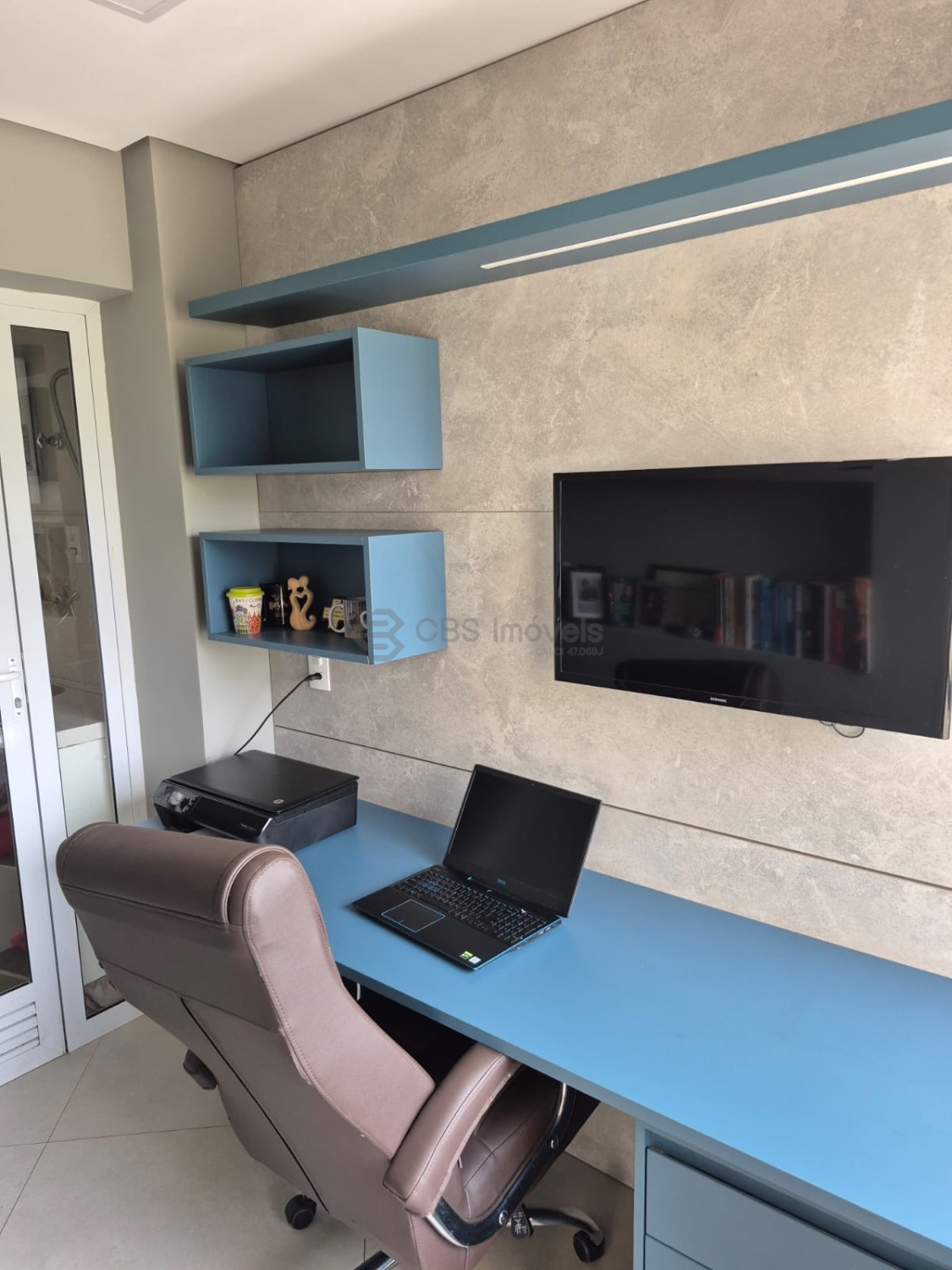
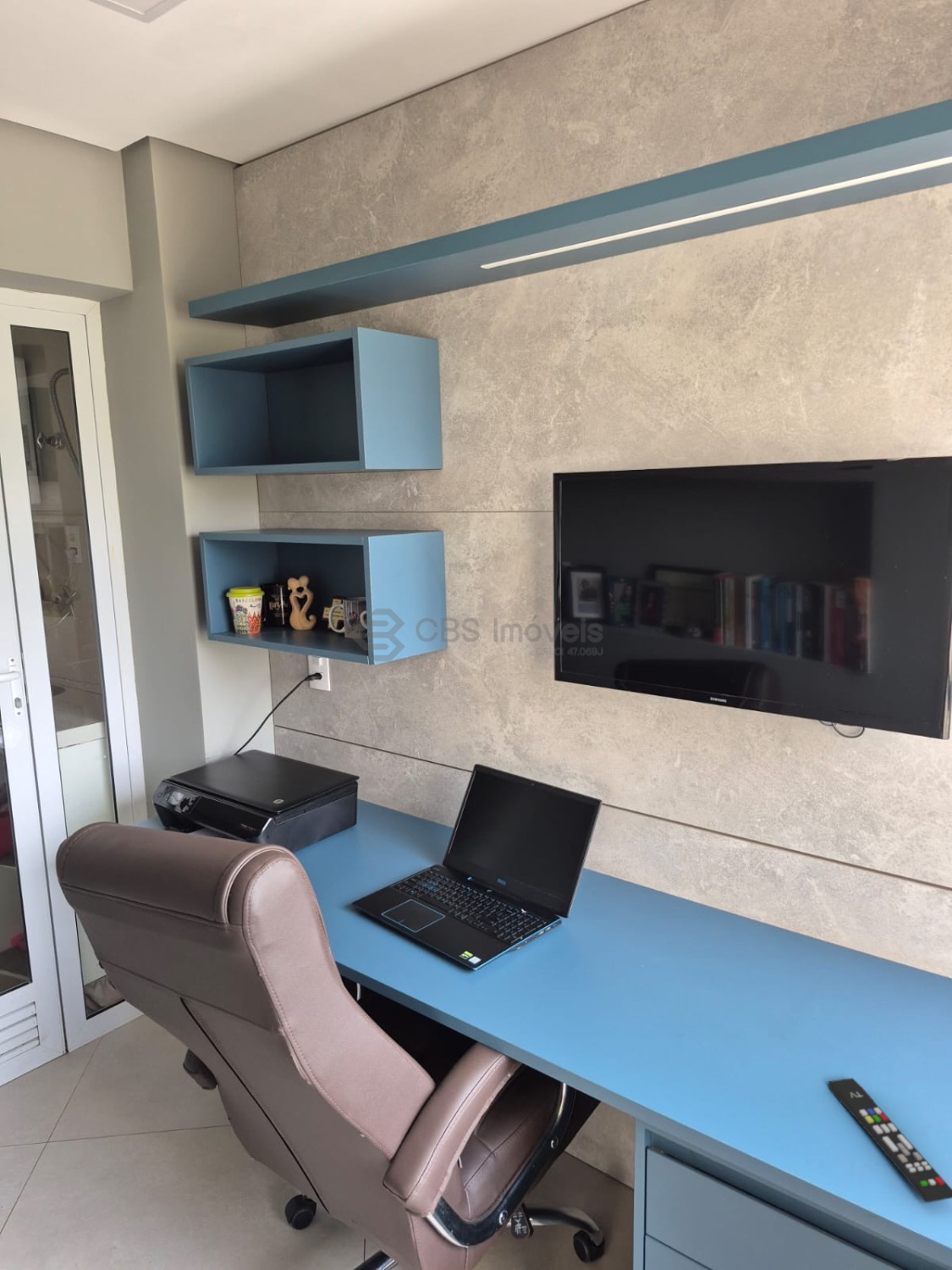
+ remote control [827,1077,952,1203]
